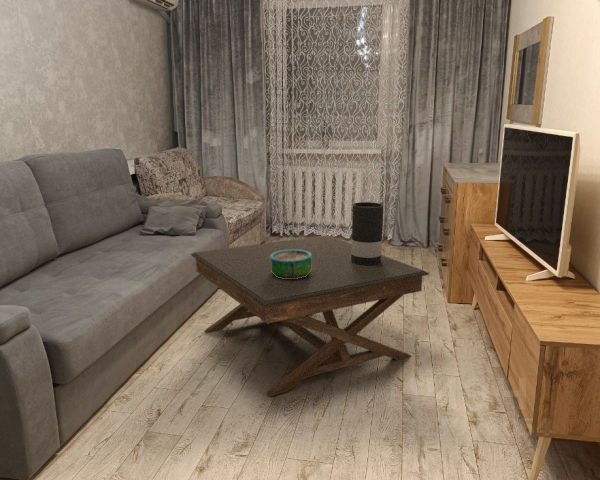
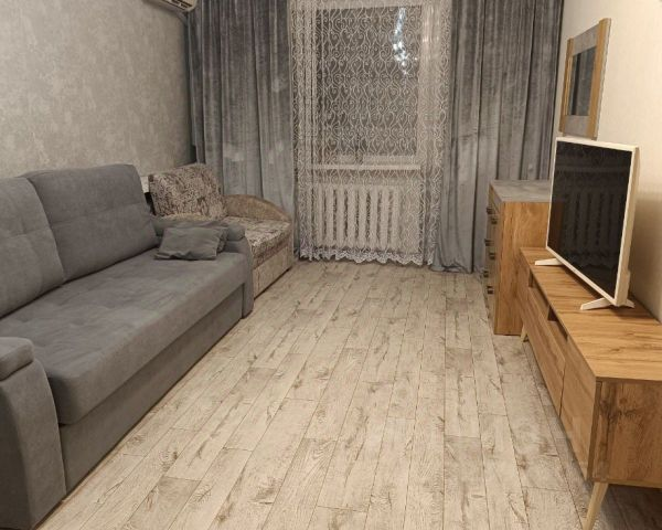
- decorative bowl [270,250,312,279]
- coffee table [190,234,429,397]
- vase [351,201,385,266]
